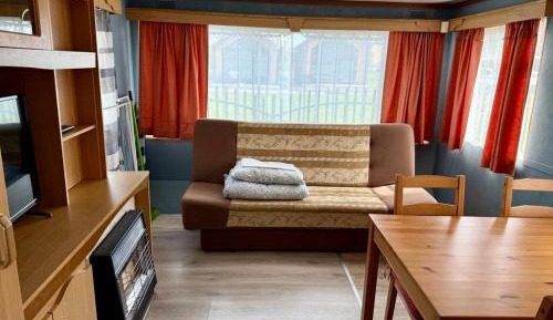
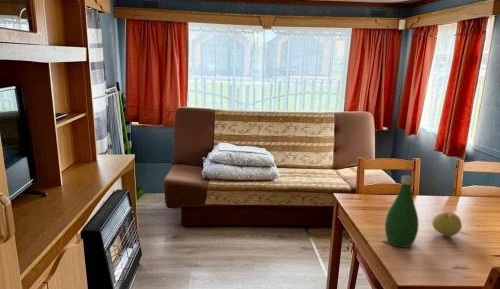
+ fruit [431,211,463,237]
+ bottle [384,174,420,248]
